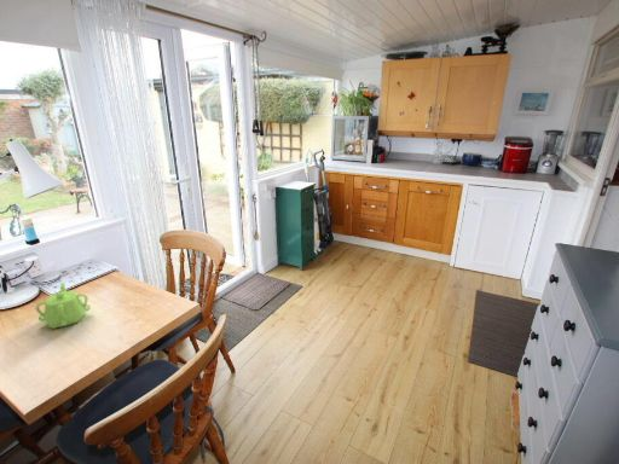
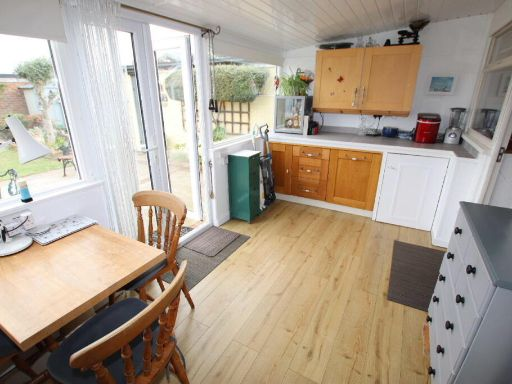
- teapot [35,282,92,330]
